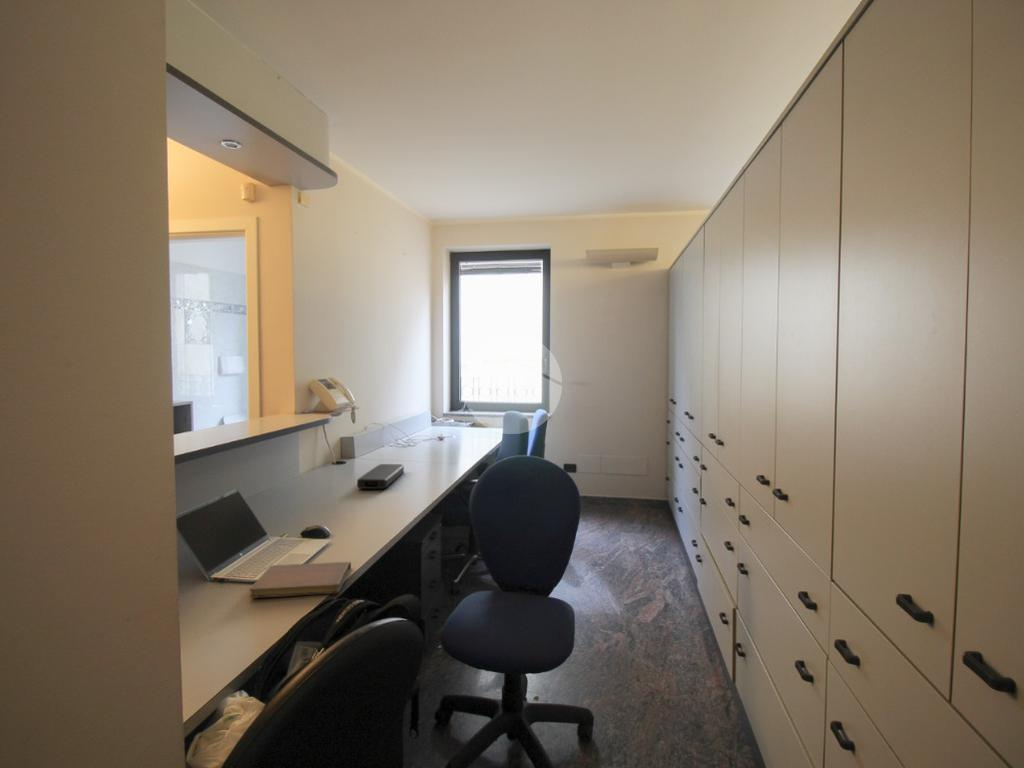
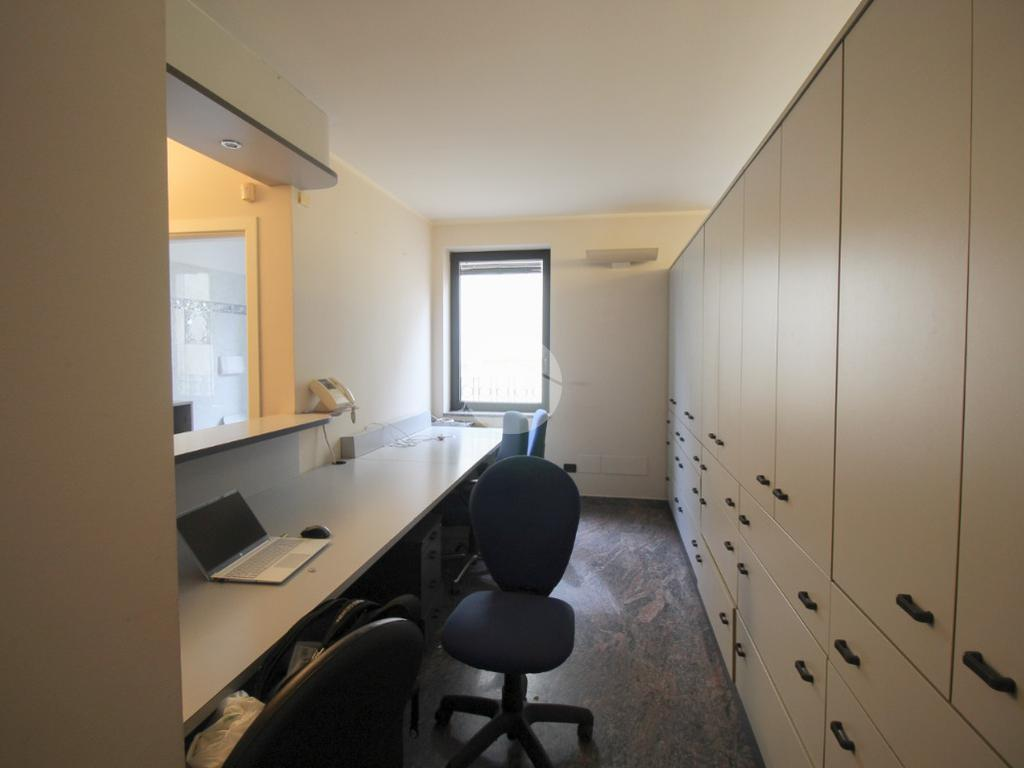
- notebook [249,561,352,599]
- power bank [356,463,405,490]
